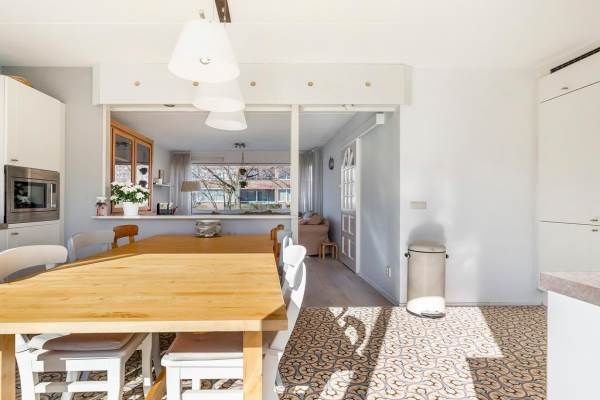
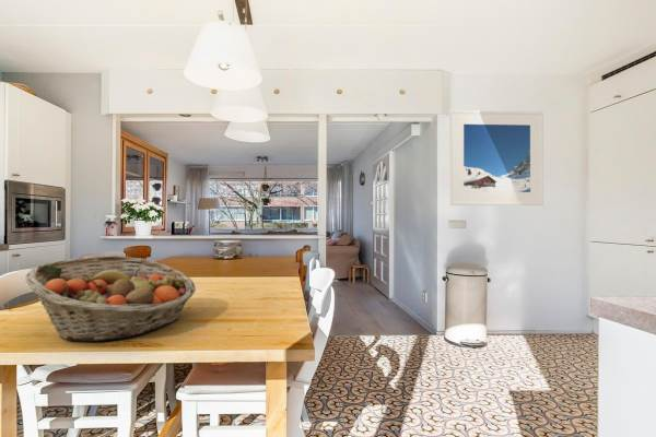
+ fruit basket [24,255,197,343]
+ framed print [449,109,544,206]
